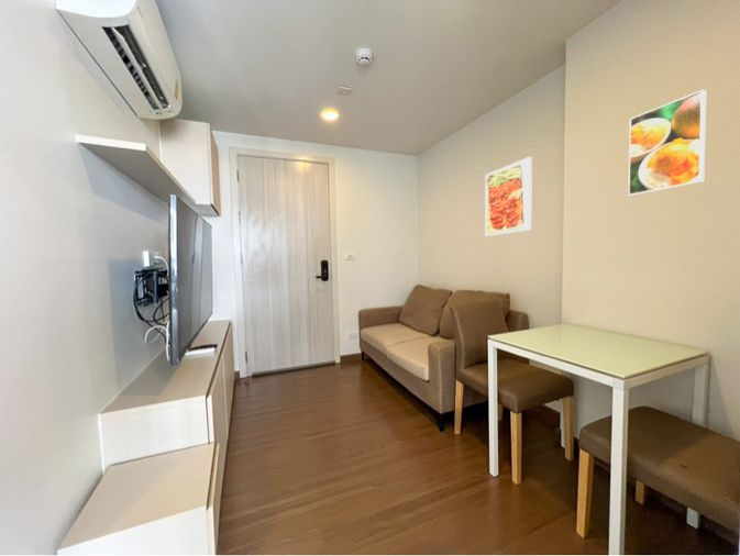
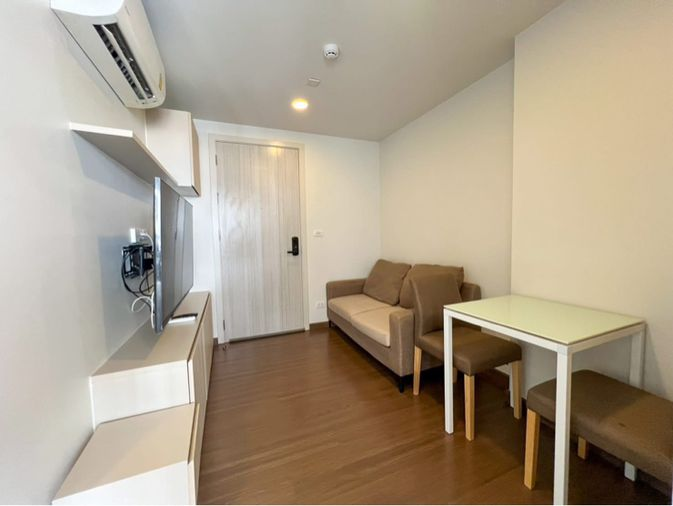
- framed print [627,88,707,197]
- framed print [484,156,533,237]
